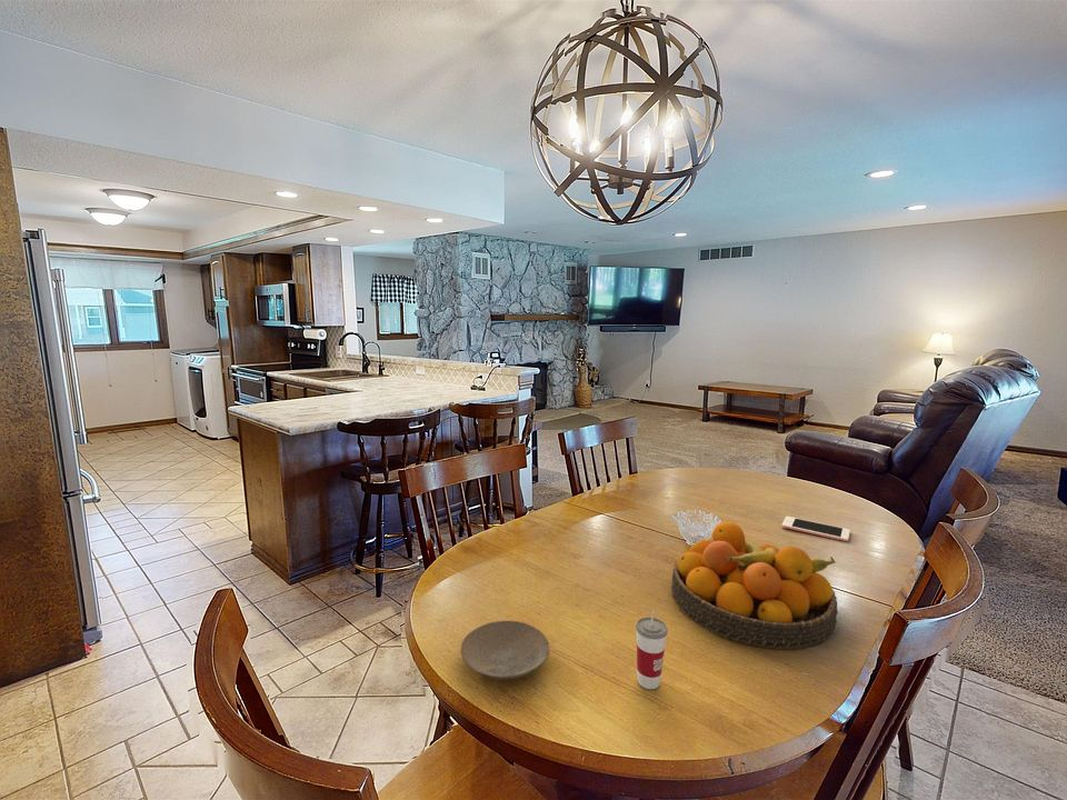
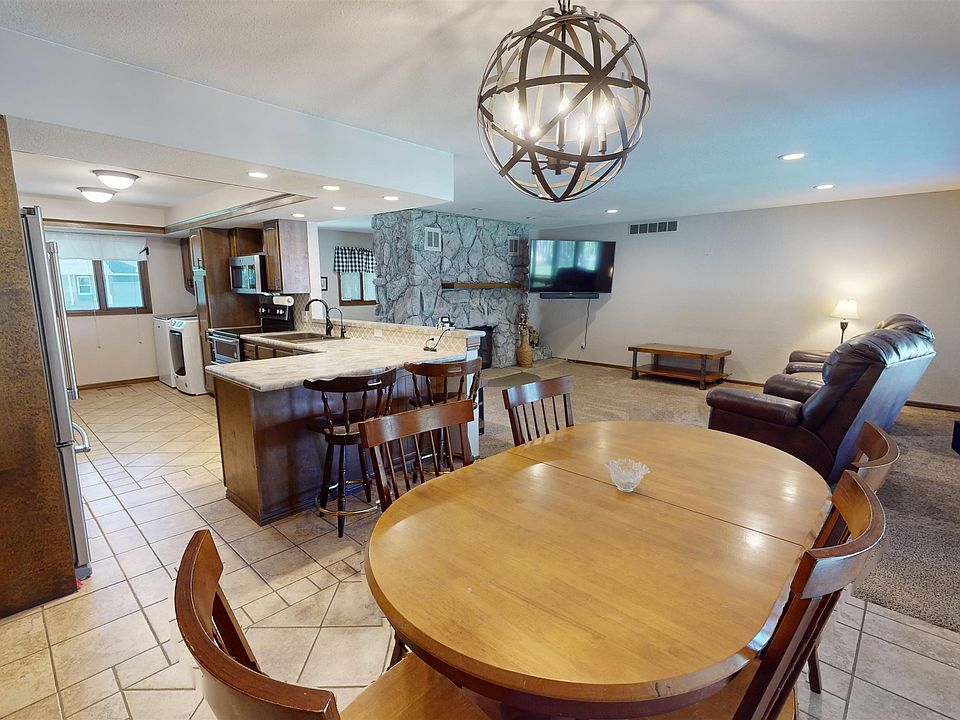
- cell phone [780,516,851,542]
- fruit bowl [670,520,838,650]
- plate [460,620,550,680]
- cup [635,608,669,690]
